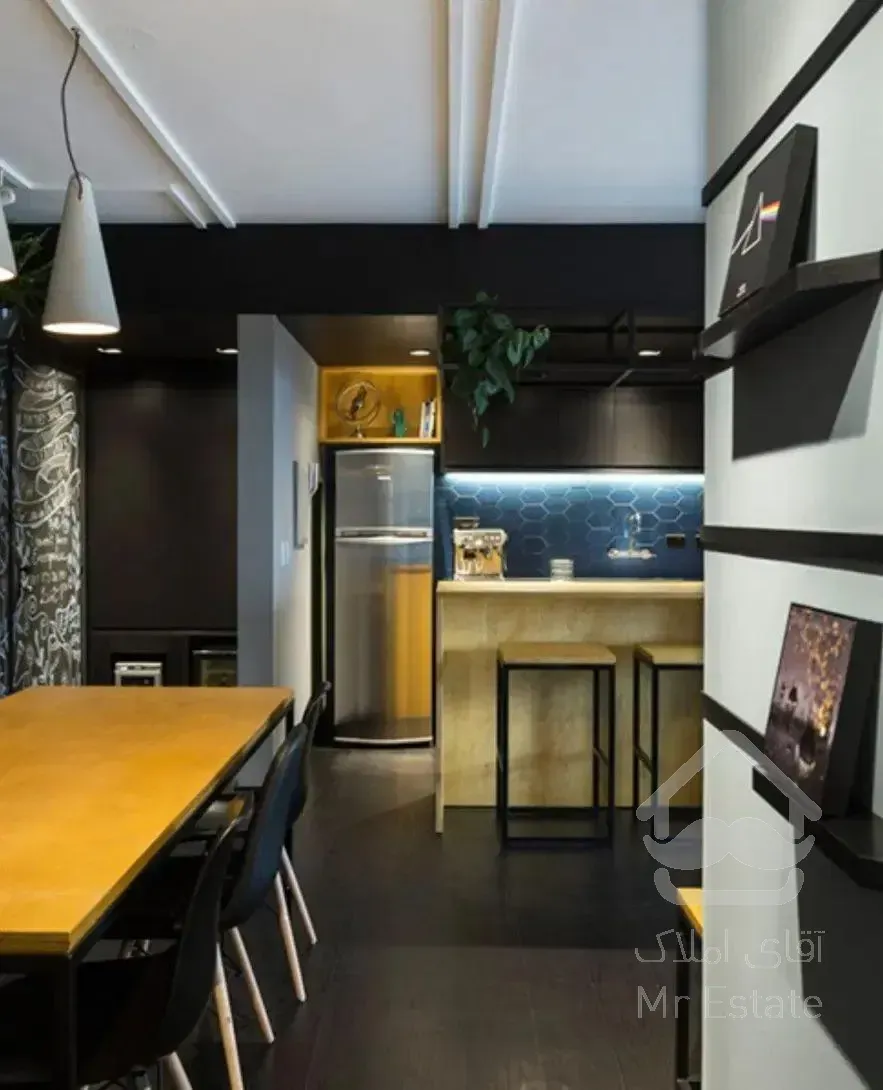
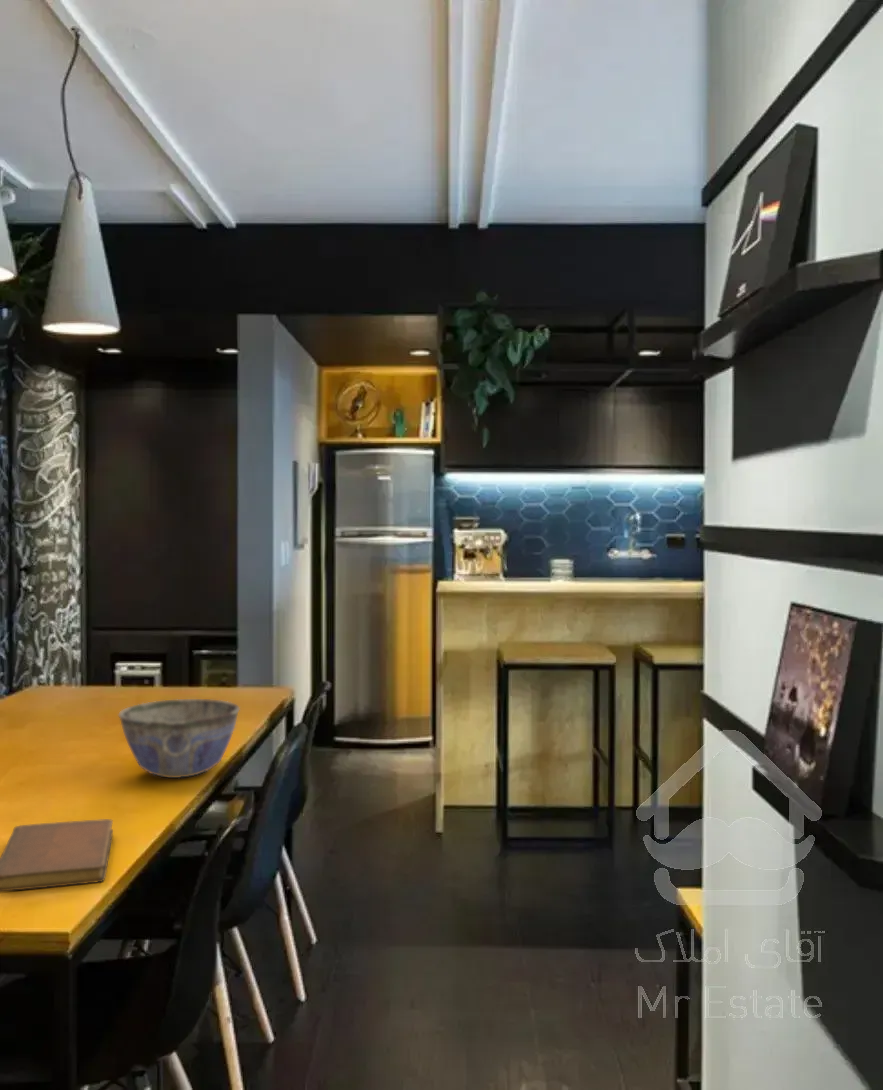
+ bowl [118,698,241,779]
+ notebook [0,818,114,893]
